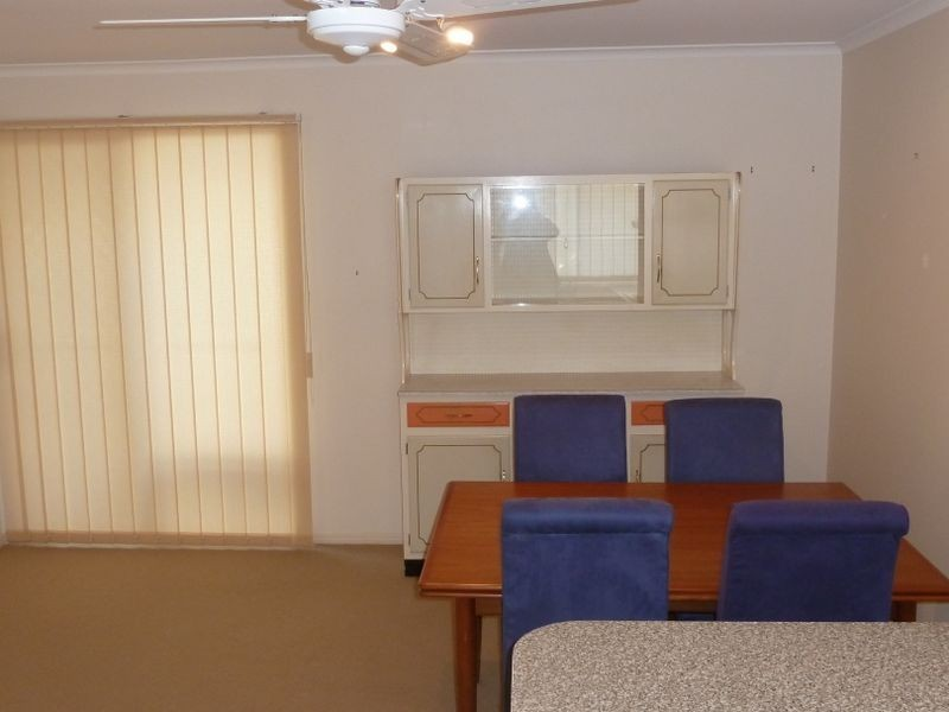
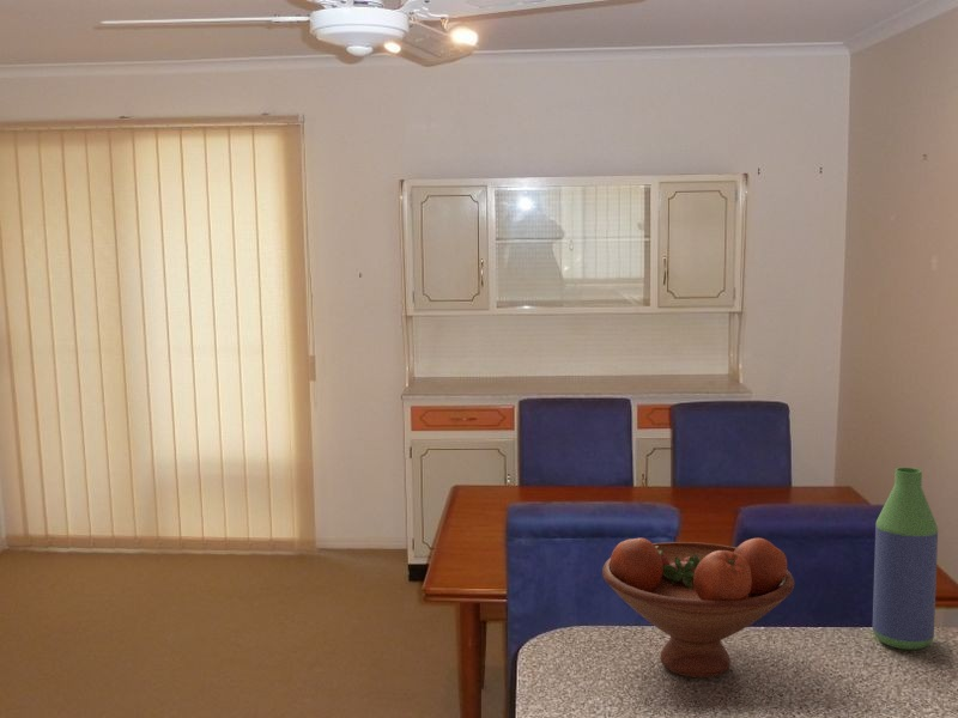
+ bottle [872,467,939,651]
+ fruit bowl [601,537,795,679]
